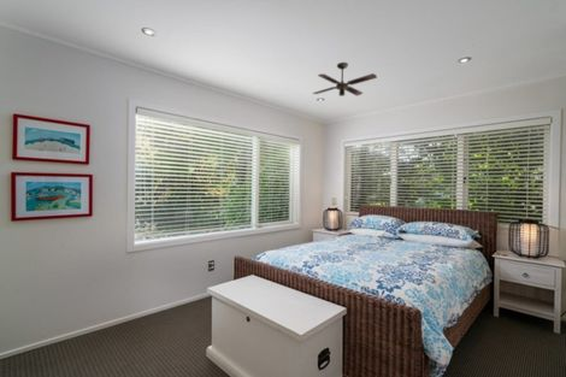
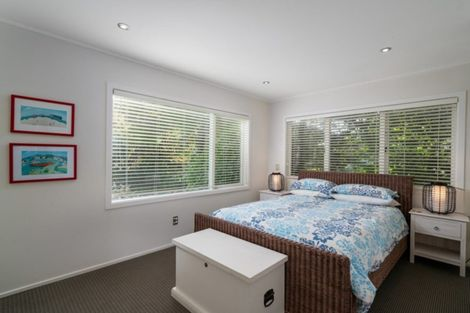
- ceiling fan [312,61,378,98]
